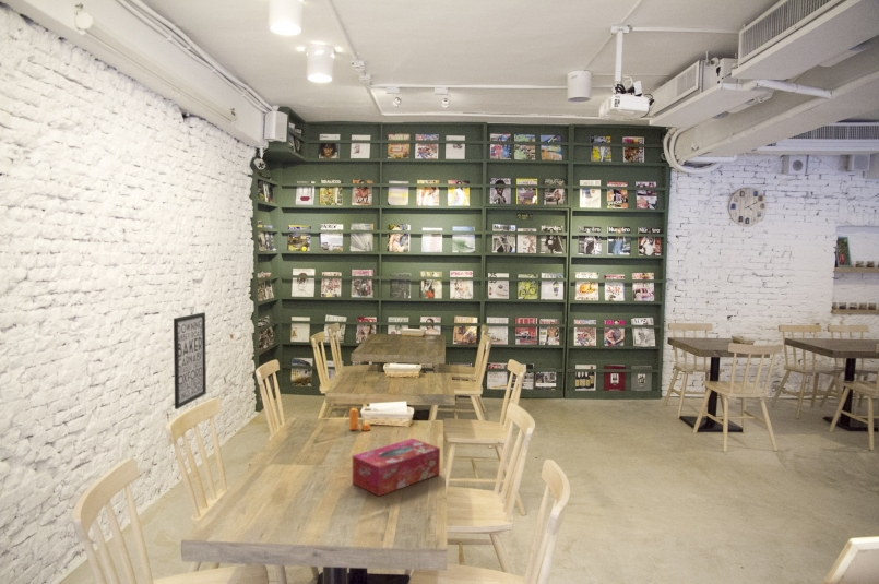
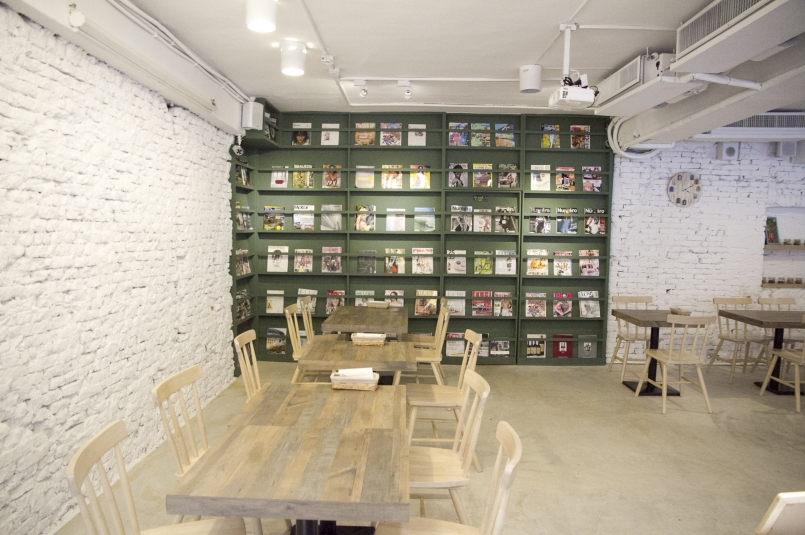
- wall art [173,311,207,410]
- pepper shaker [348,407,371,431]
- tissue box [352,438,441,498]
